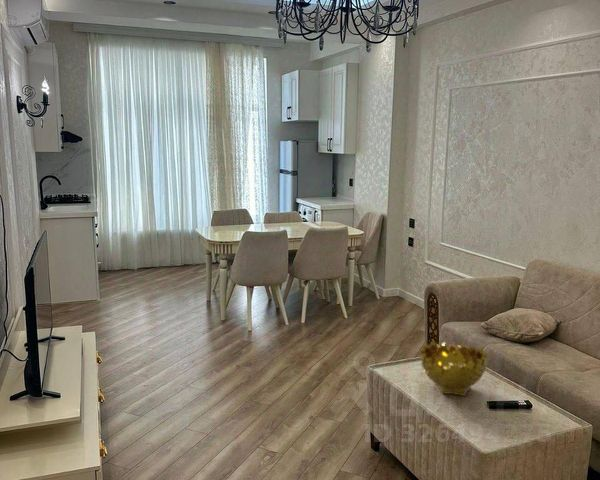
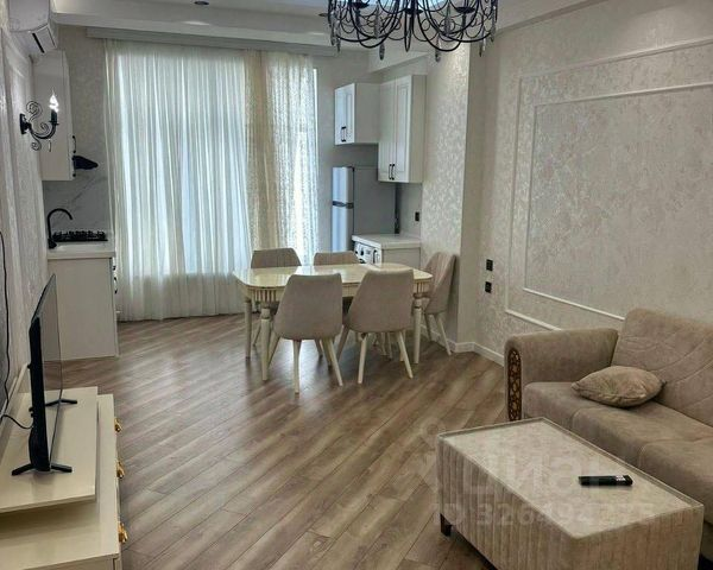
- decorative bowl [419,341,488,397]
